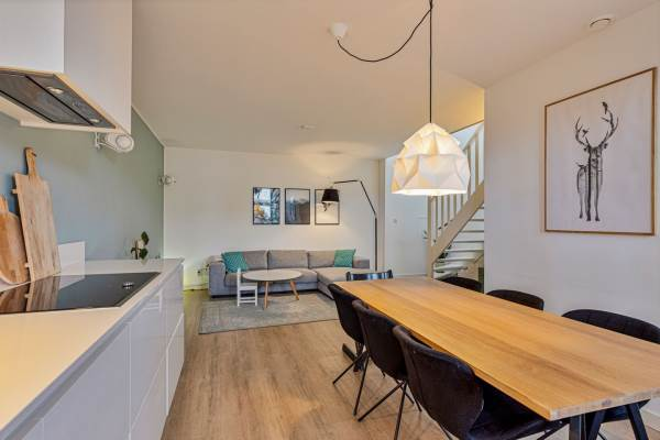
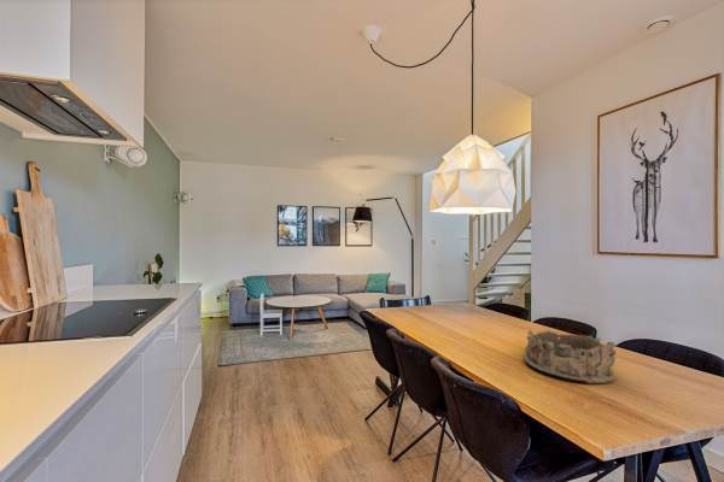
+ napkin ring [522,328,618,384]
